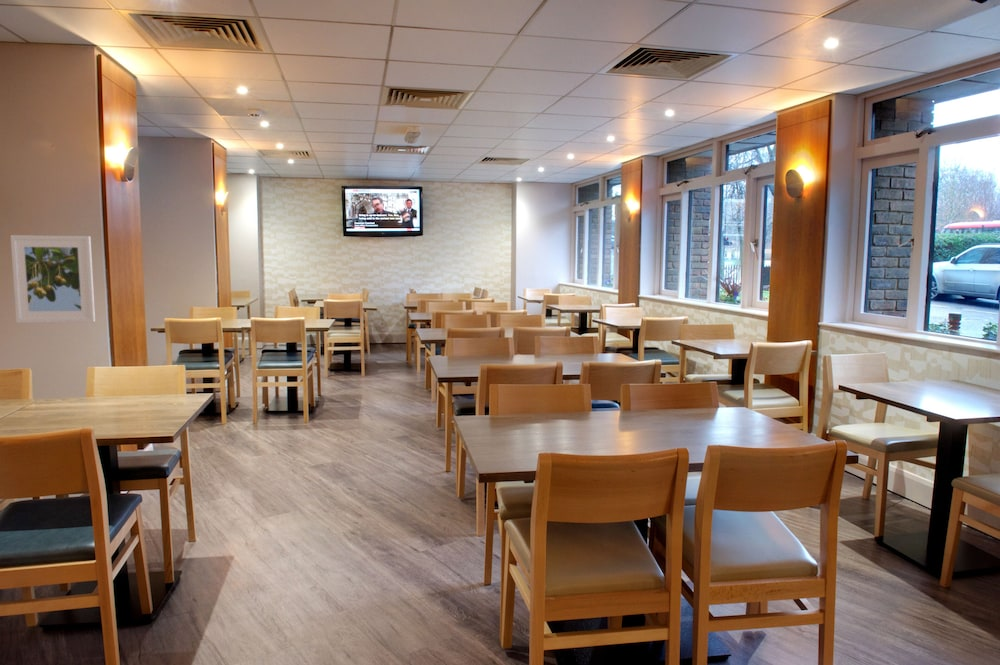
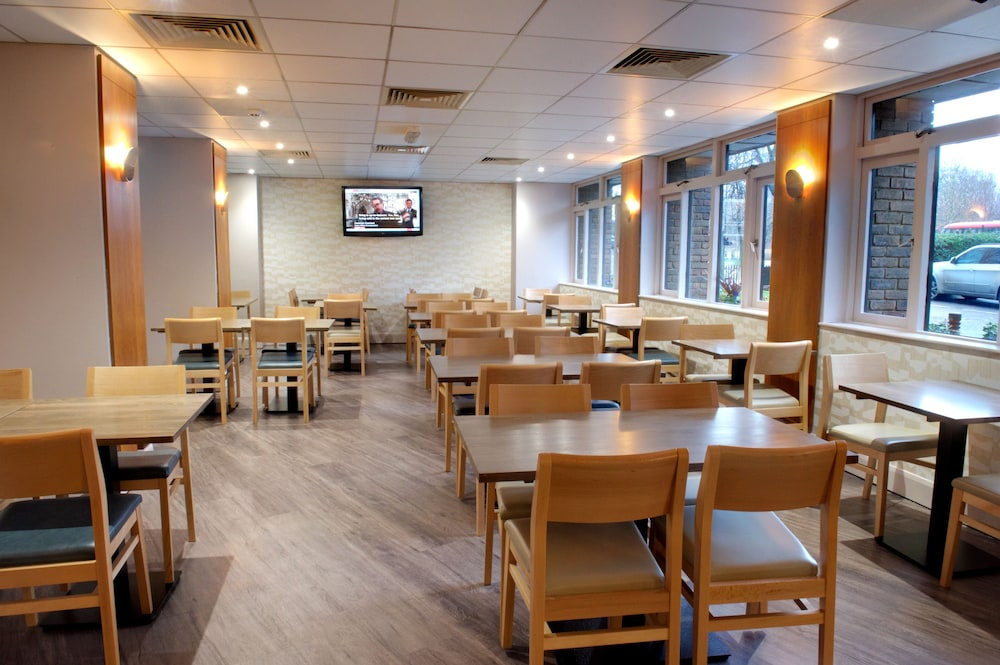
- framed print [9,234,96,324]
